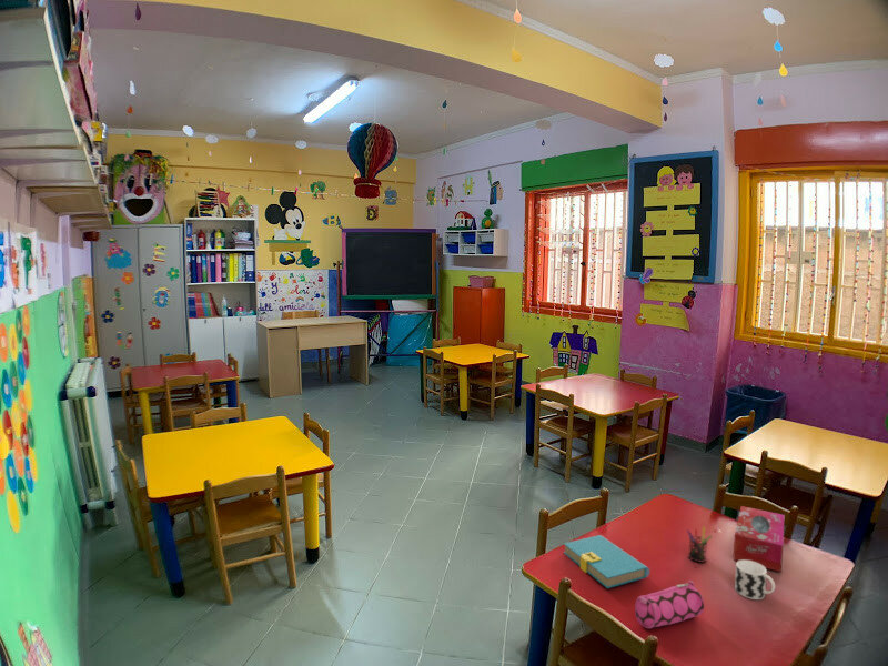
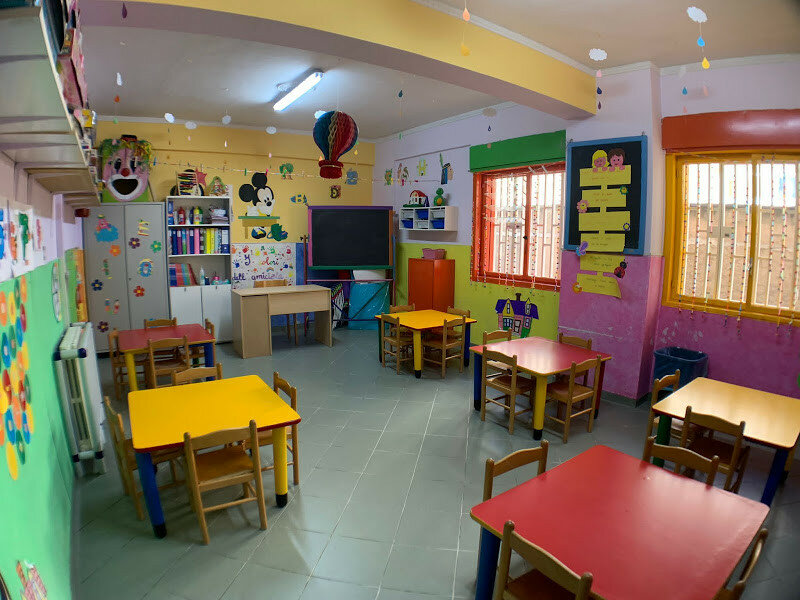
- pen holder [686,525,713,564]
- pencil case [634,579,705,629]
- cup [734,561,776,601]
- book [563,534,652,589]
- tissue box [731,505,786,573]
